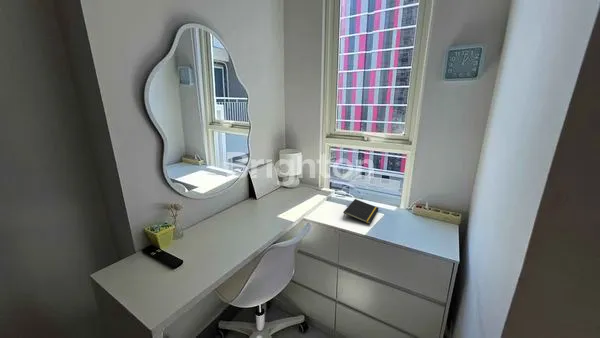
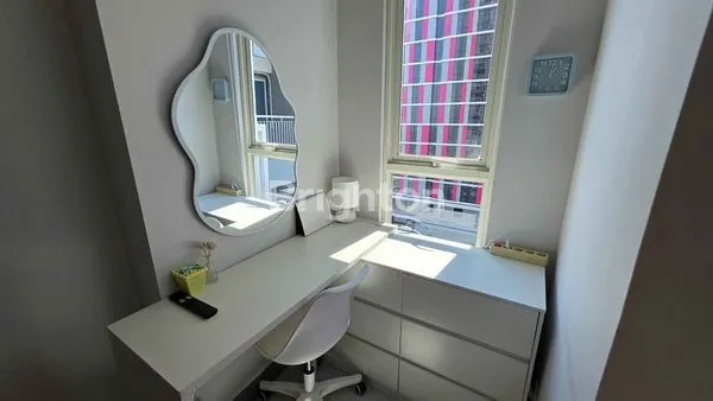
- notepad [342,198,380,225]
